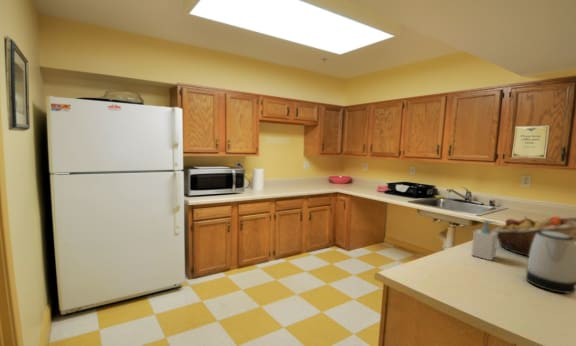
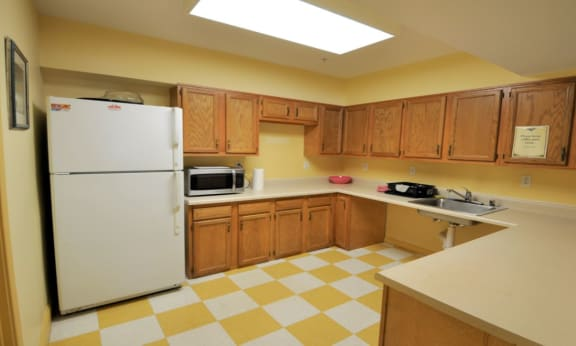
- kettle [525,231,576,295]
- fruit basket [491,215,576,257]
- soap bottle [470,218,498,261]
